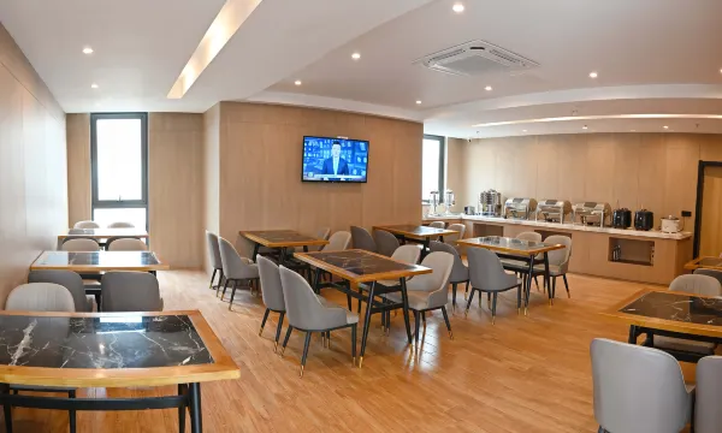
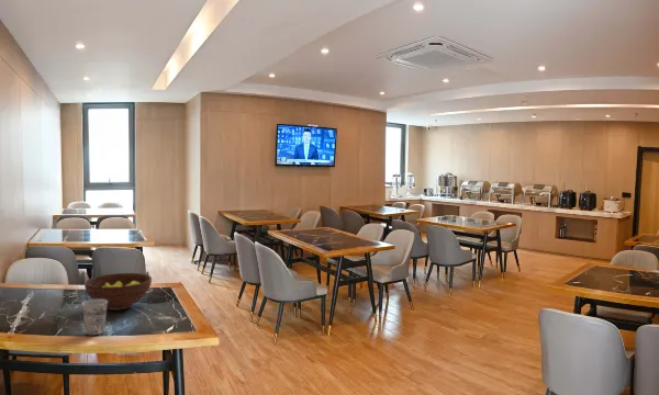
+ cup [81,298,108,337]
+ fruit bowl [83,272,153,312]
